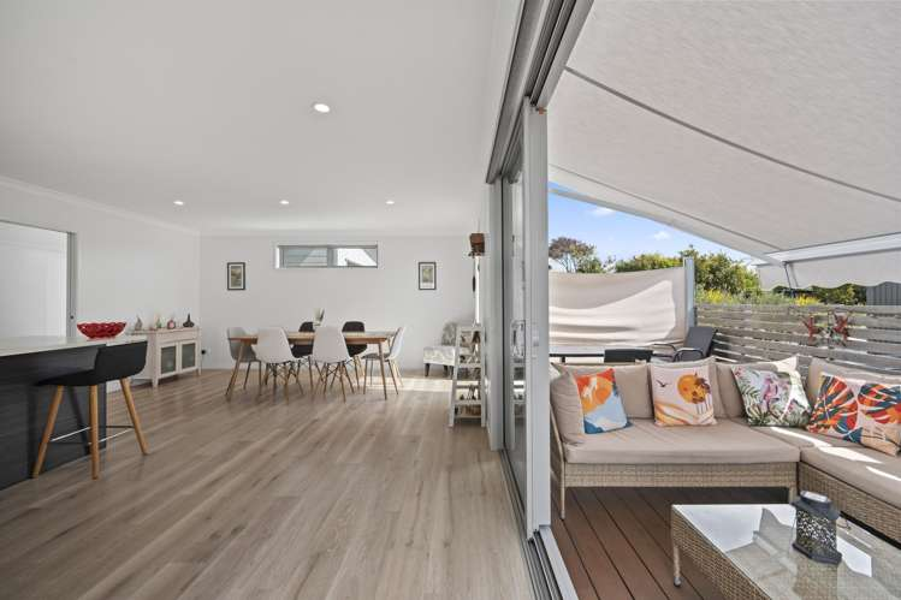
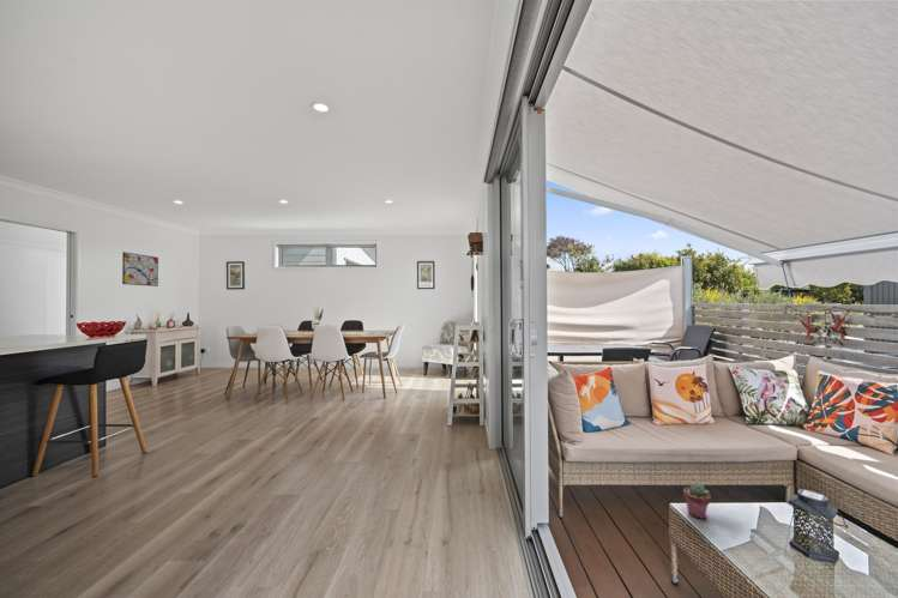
+ wall art [121,250,159,288]
+ potted succulent [682,482,712,520]
